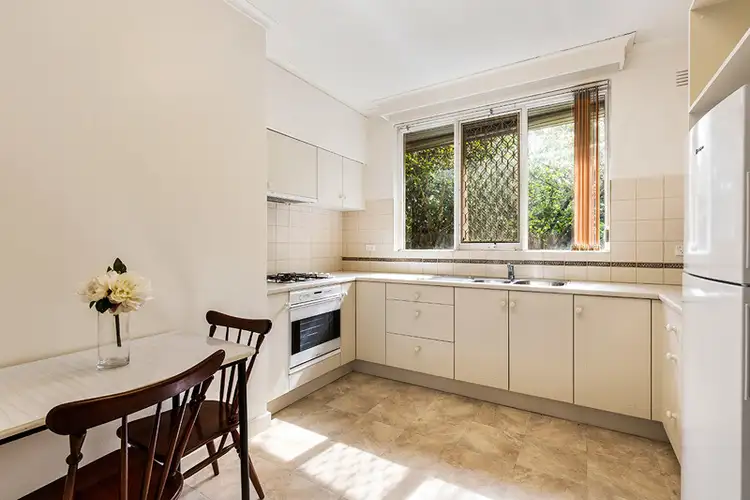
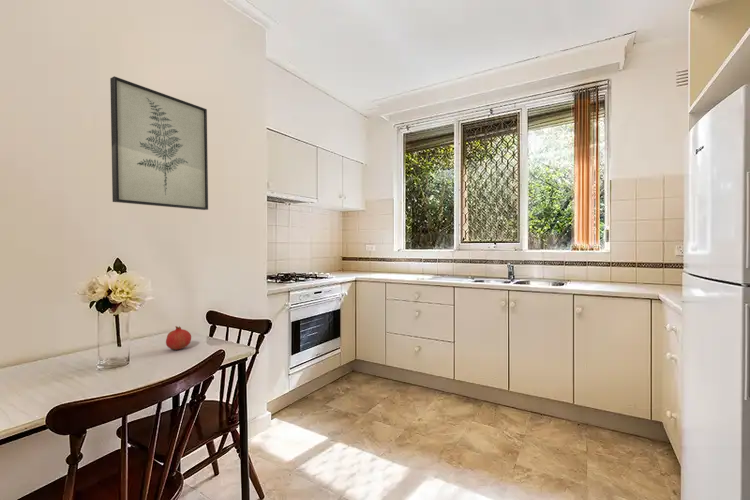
+ wall art [109,75,209,211]
+ fruit [165,325,192,351]
